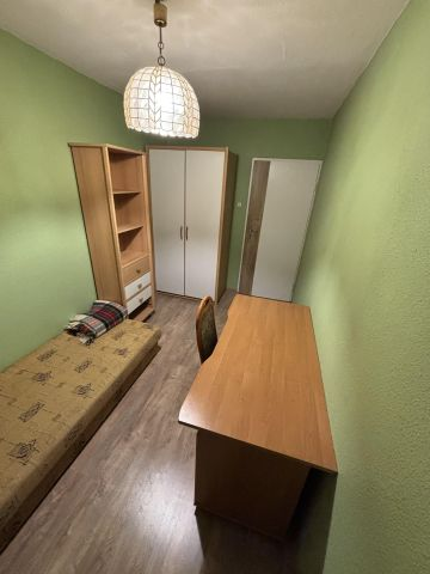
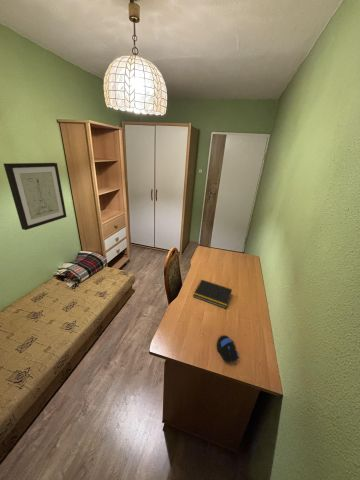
+ computer mouse [216,334,240,363]
+ notepad [192,279,233,309]
+ wall art [3,162,68,231]
